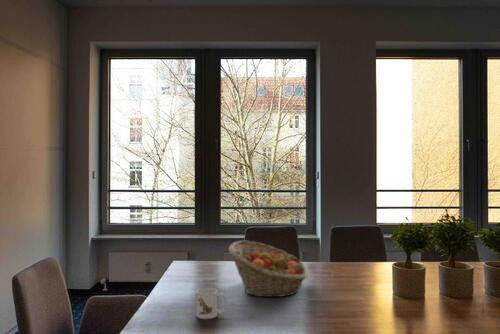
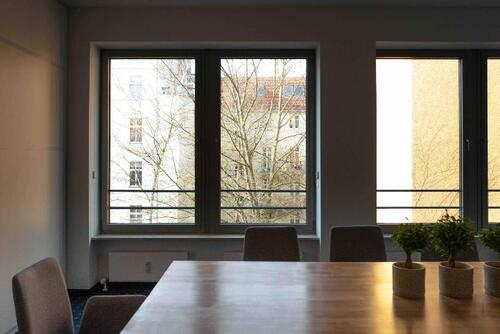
- fruit basket [228,240,309,298]
- mug [196,287,227,320]
